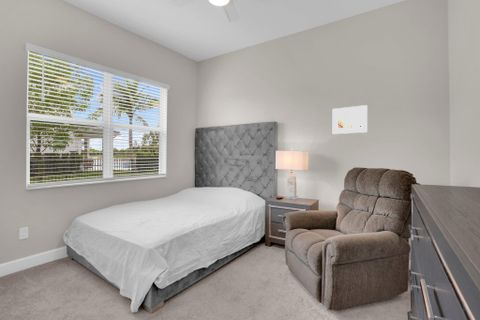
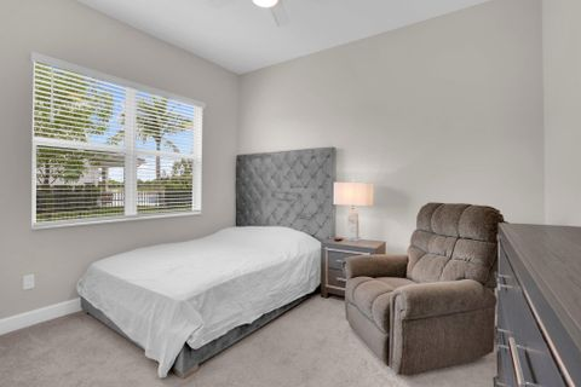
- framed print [332,104,368,135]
